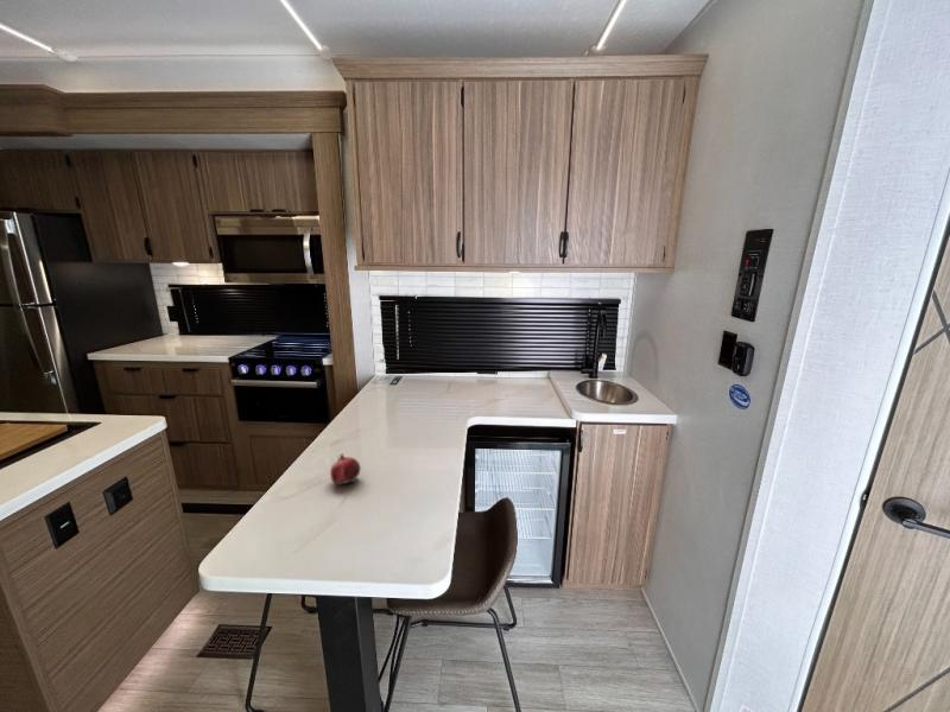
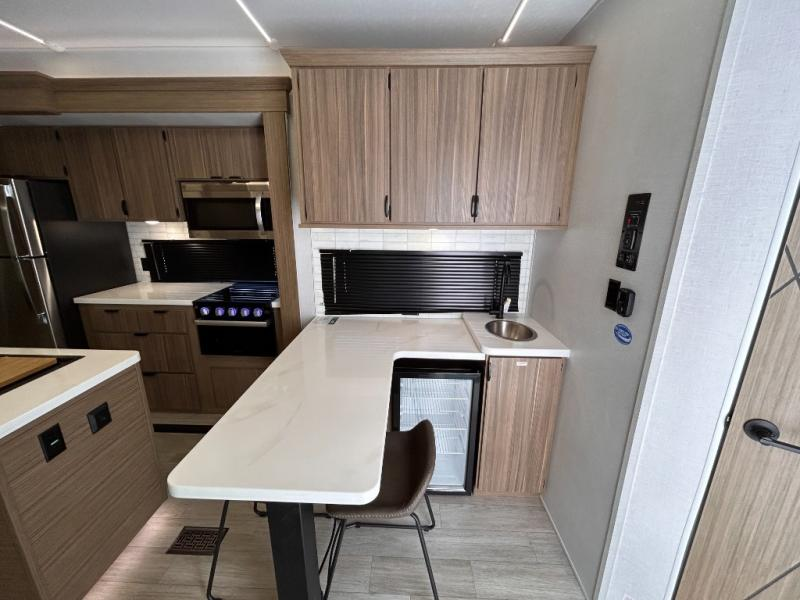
- fruit [329,452,362,487]
